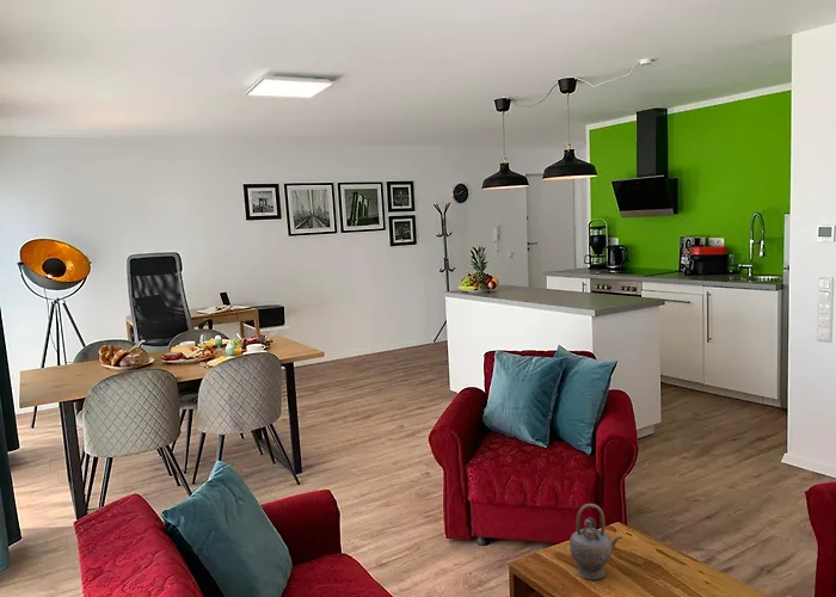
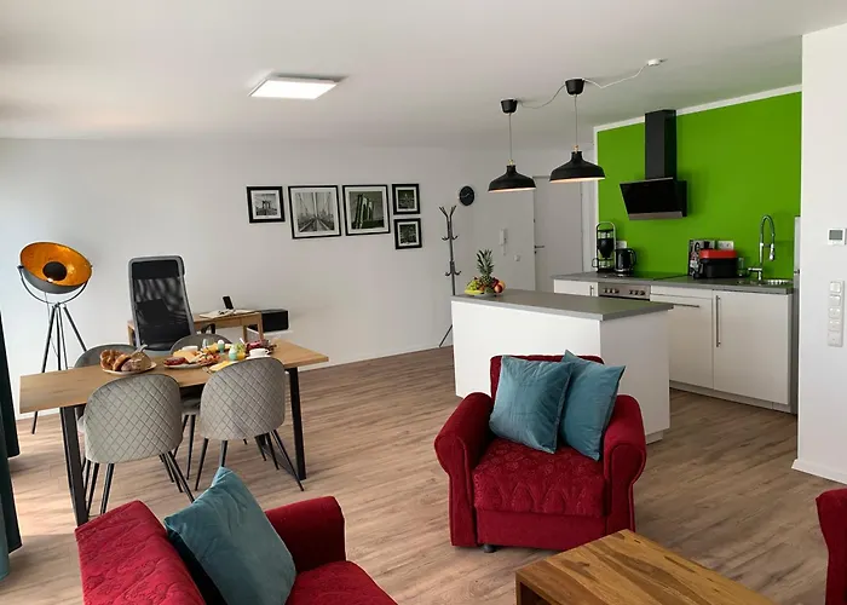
- teapot [568,503,623,580]
